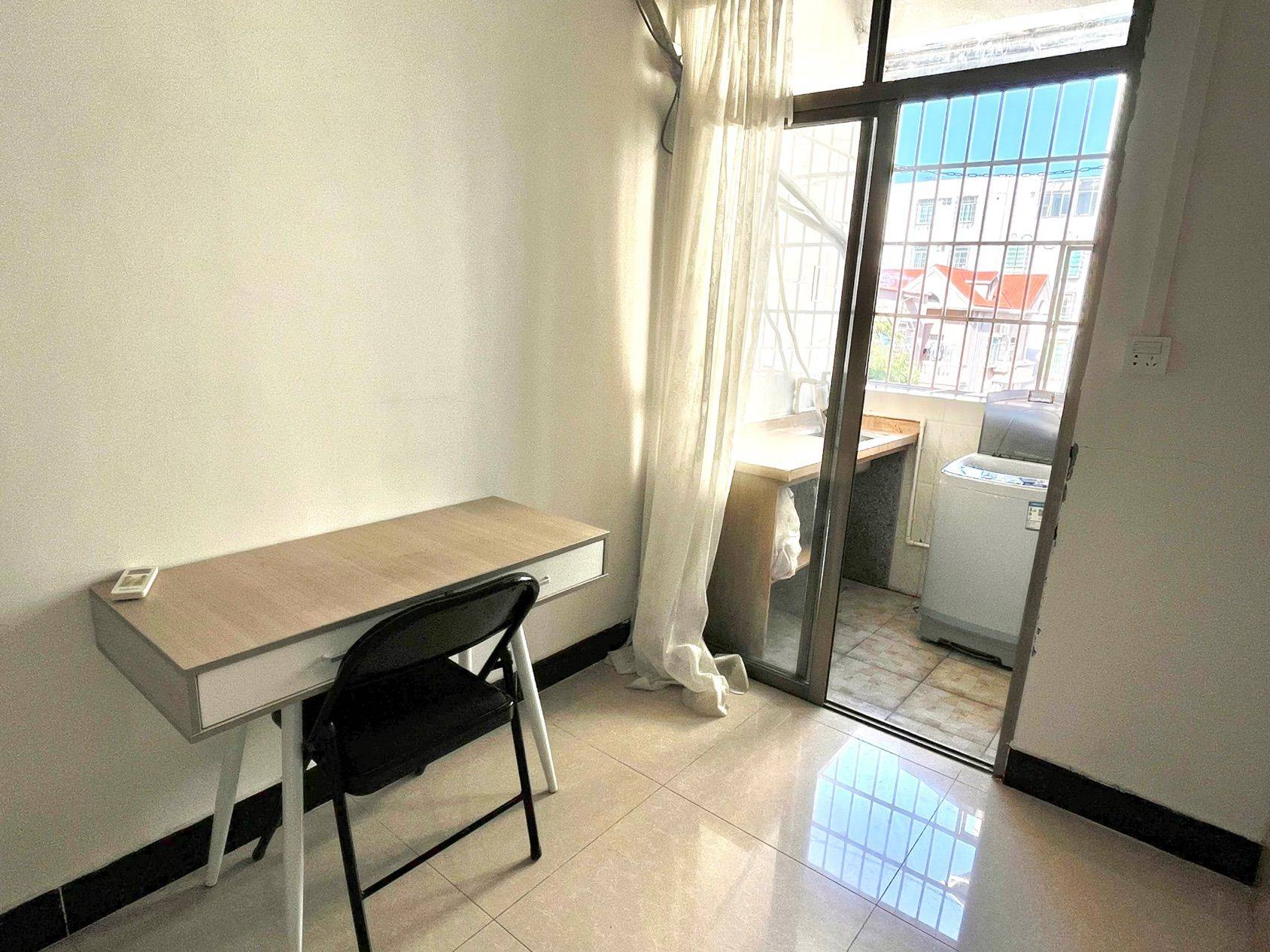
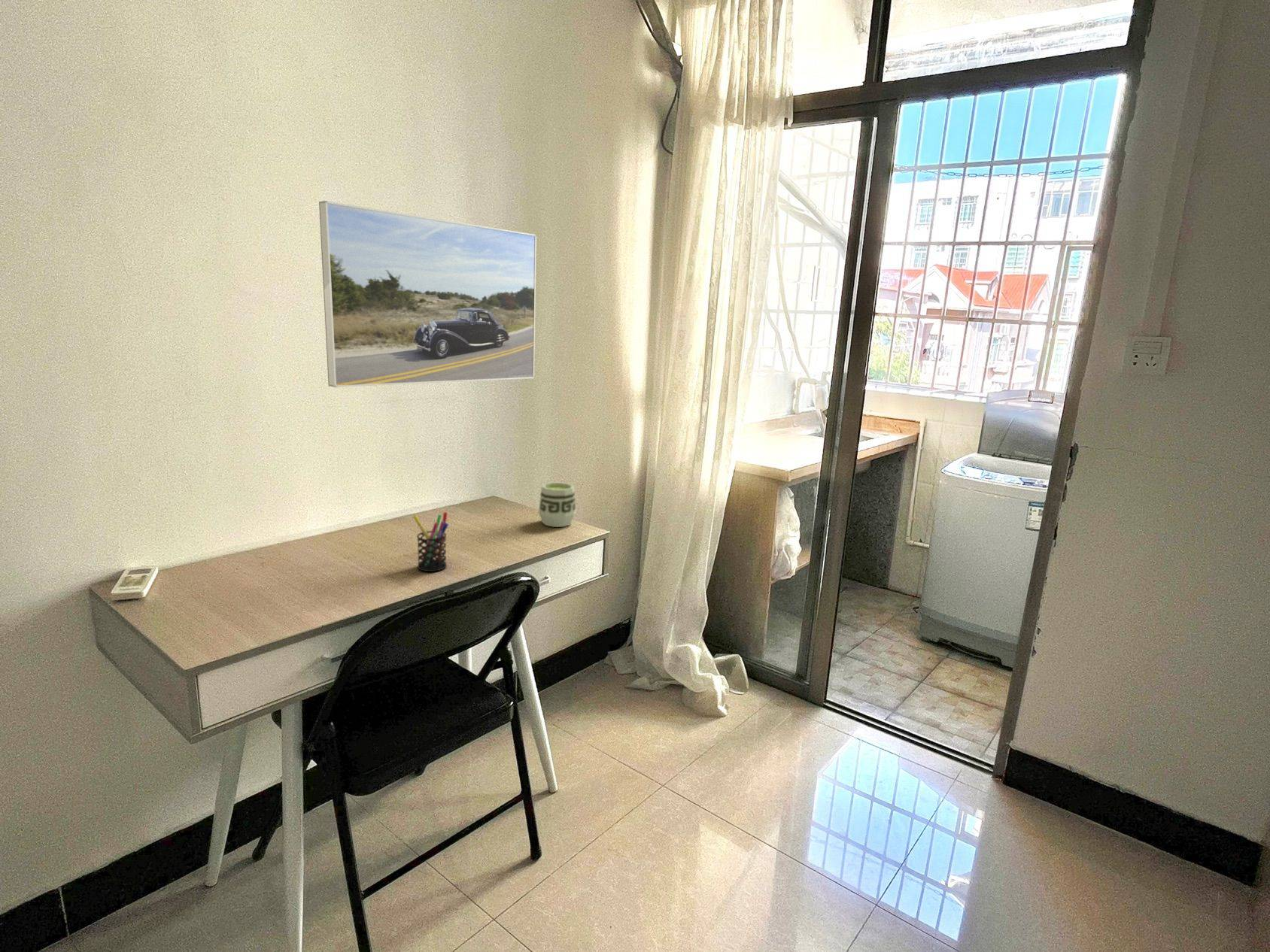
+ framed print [318,200,537,388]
+ cup [538,482,577,528]
+ pen holder [412,511,449,572]
